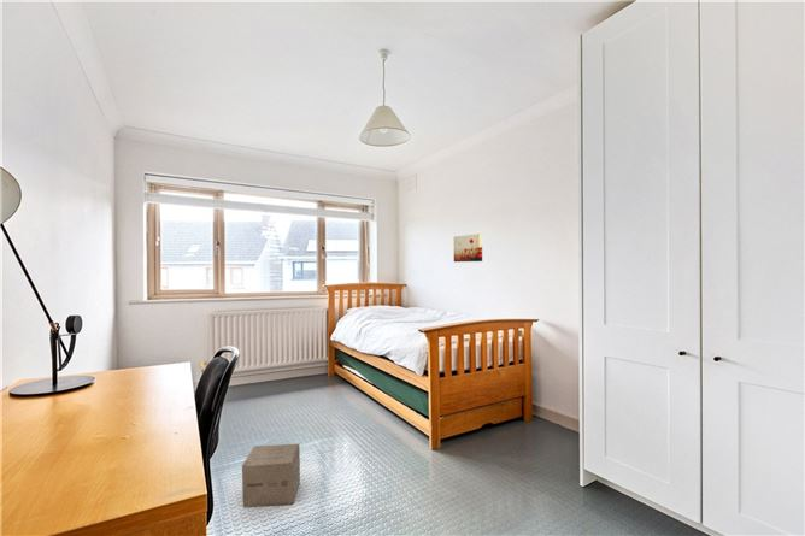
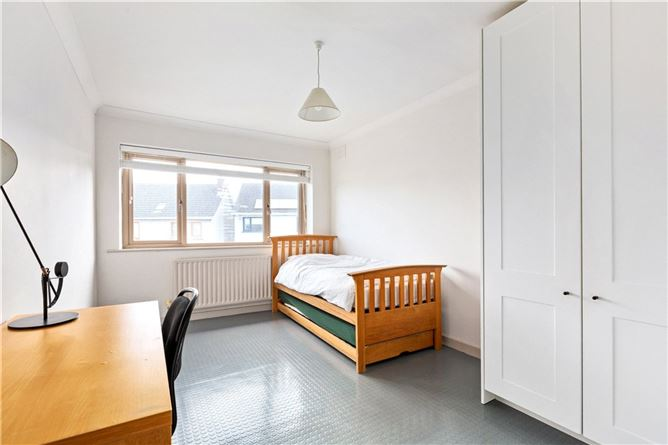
- wall art [453,232,483,263]
- cardboard box [241,443,301,508]
